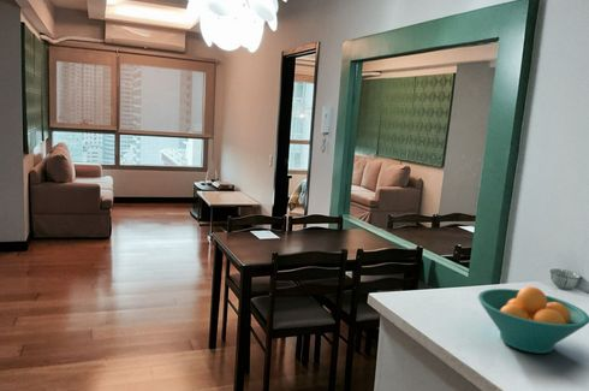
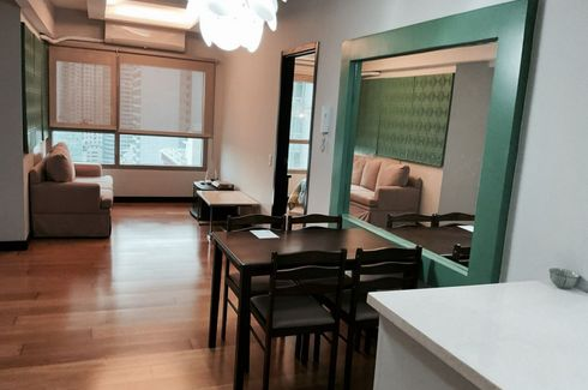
- fruit bowl [476,285,589,355]
